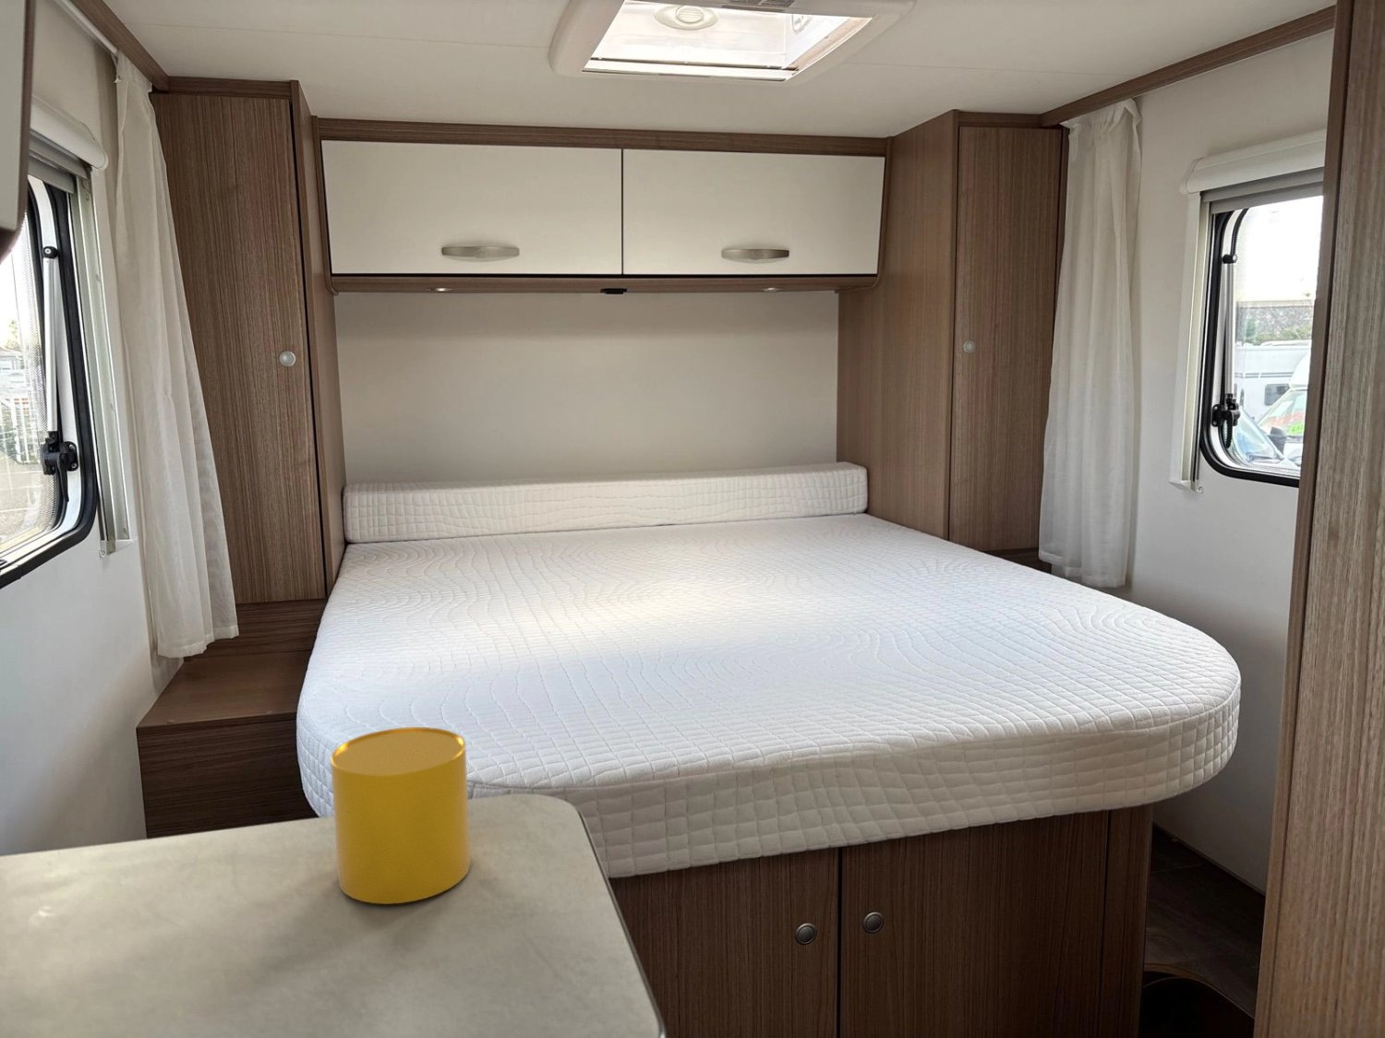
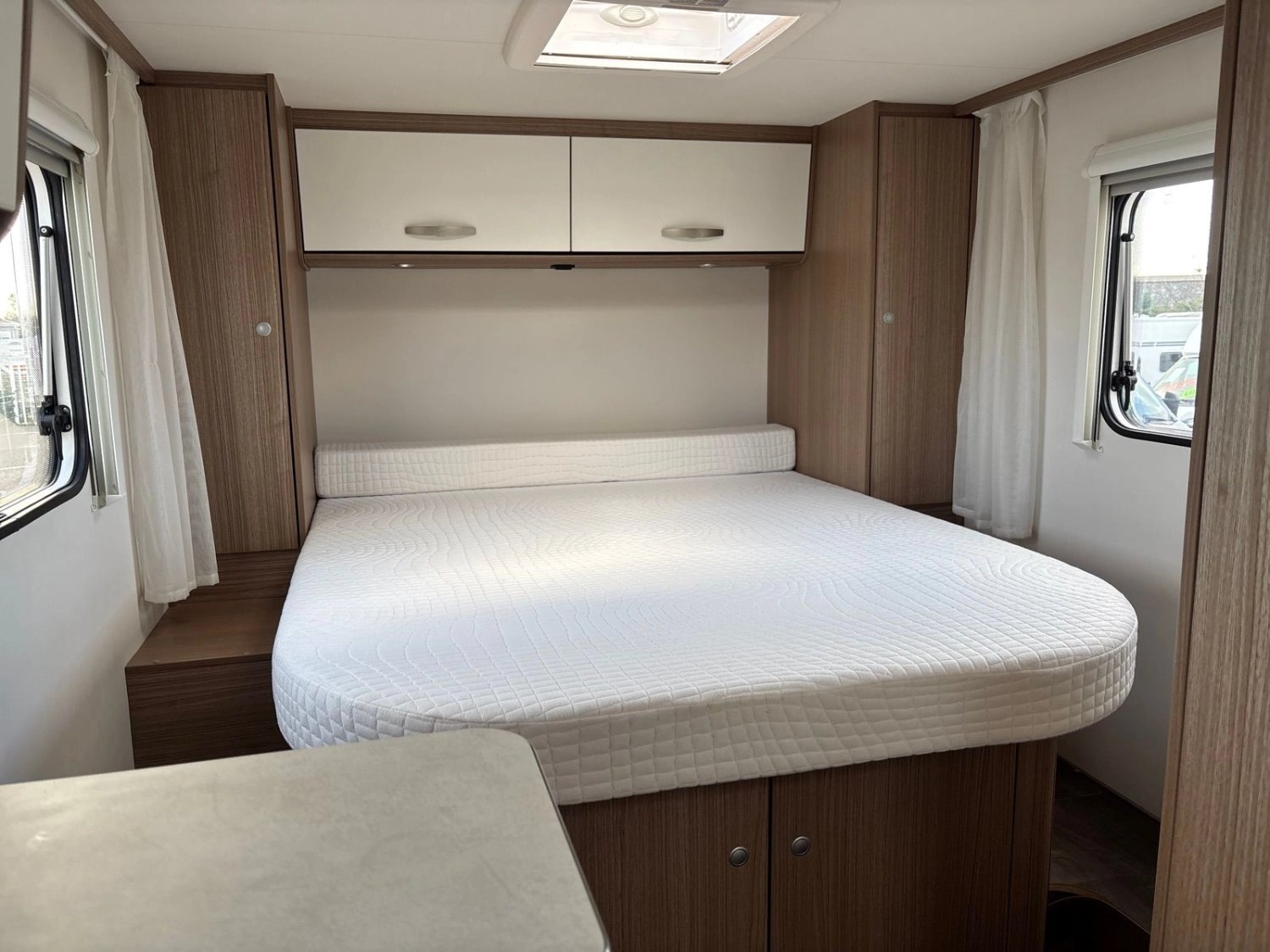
- cup [329,726,472,905]
